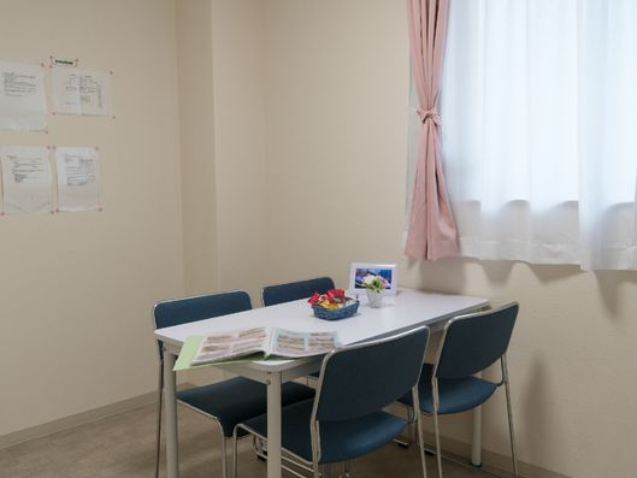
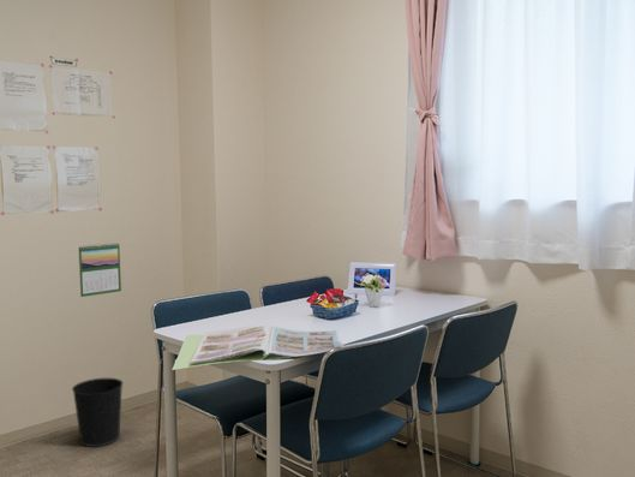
+ wastebasket [71,377,124,448]
+ calendar [77,242,122,298]
